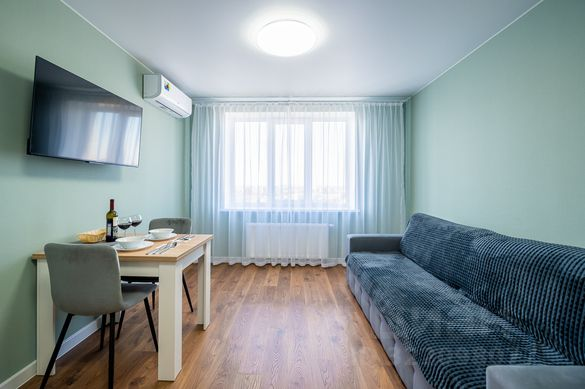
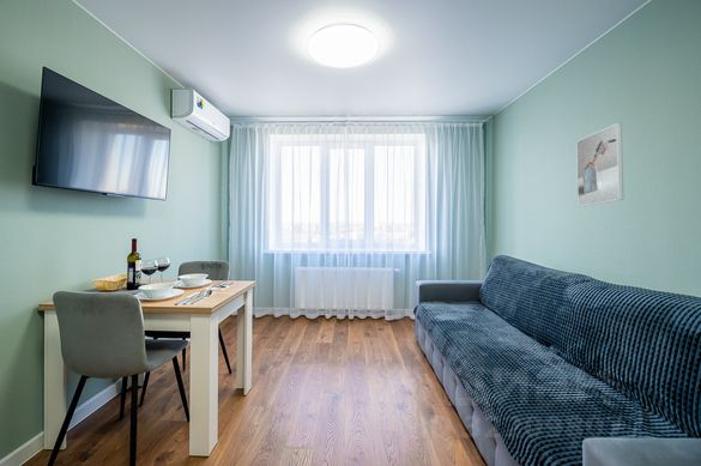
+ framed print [575,122,624,207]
